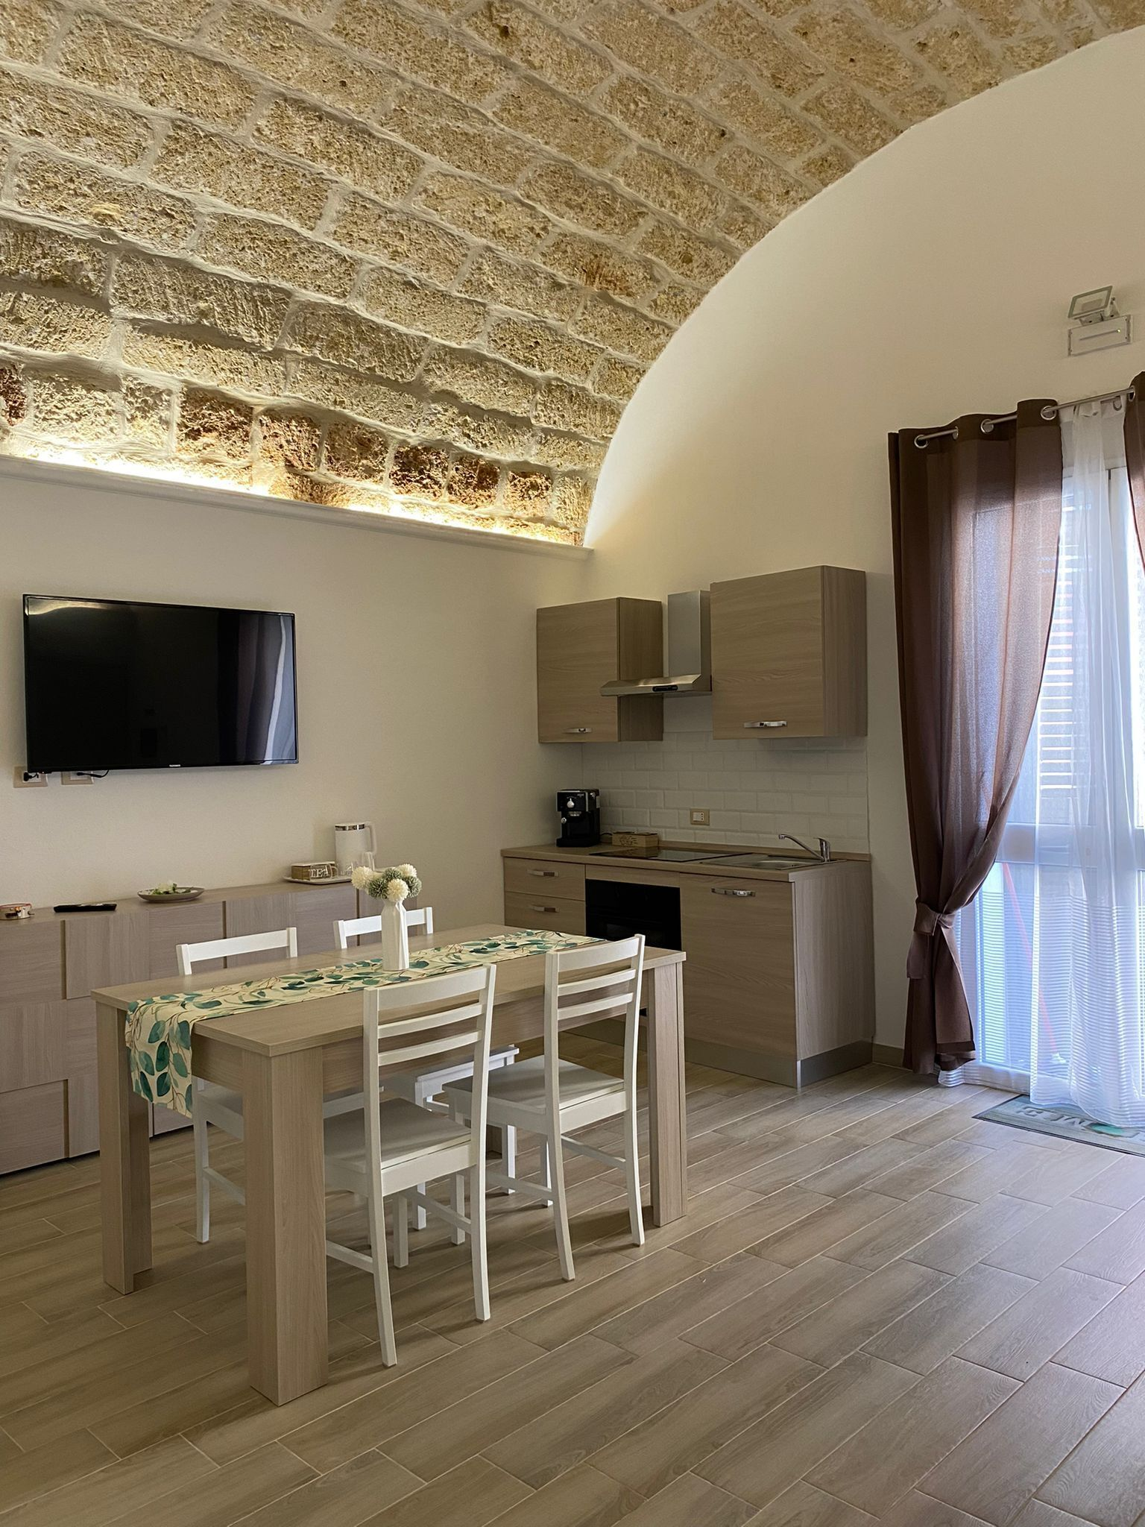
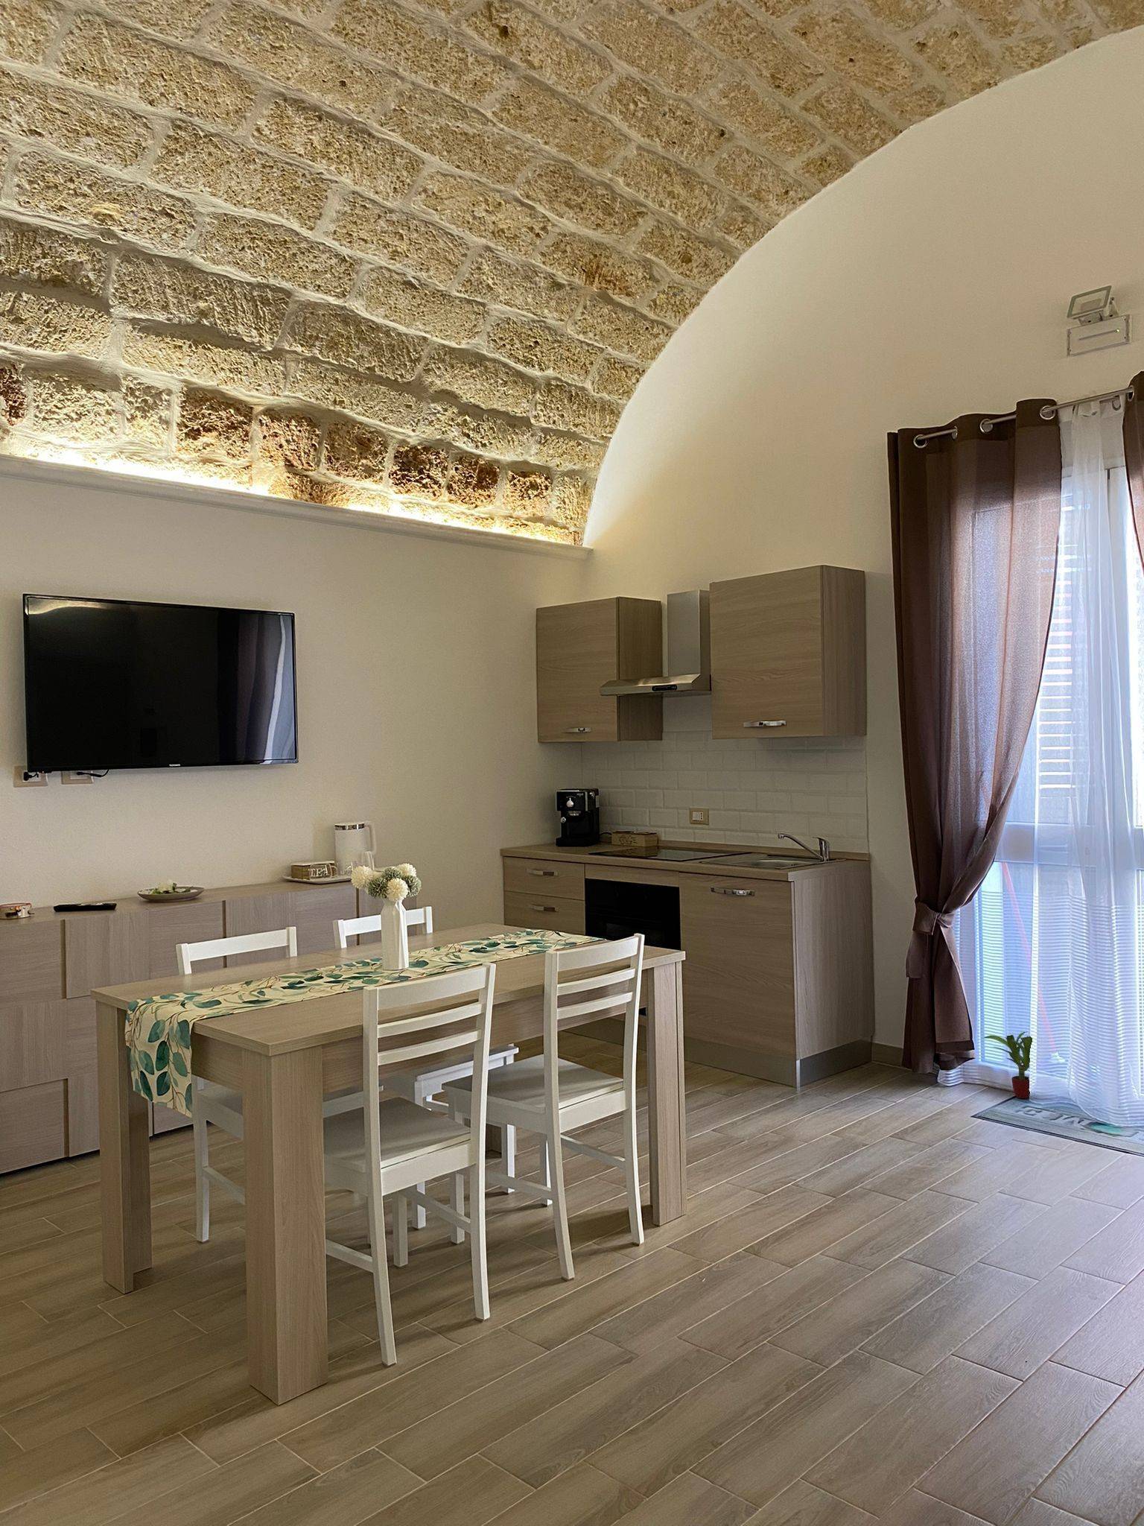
+ potted plant [984,1031,1032,1099]
